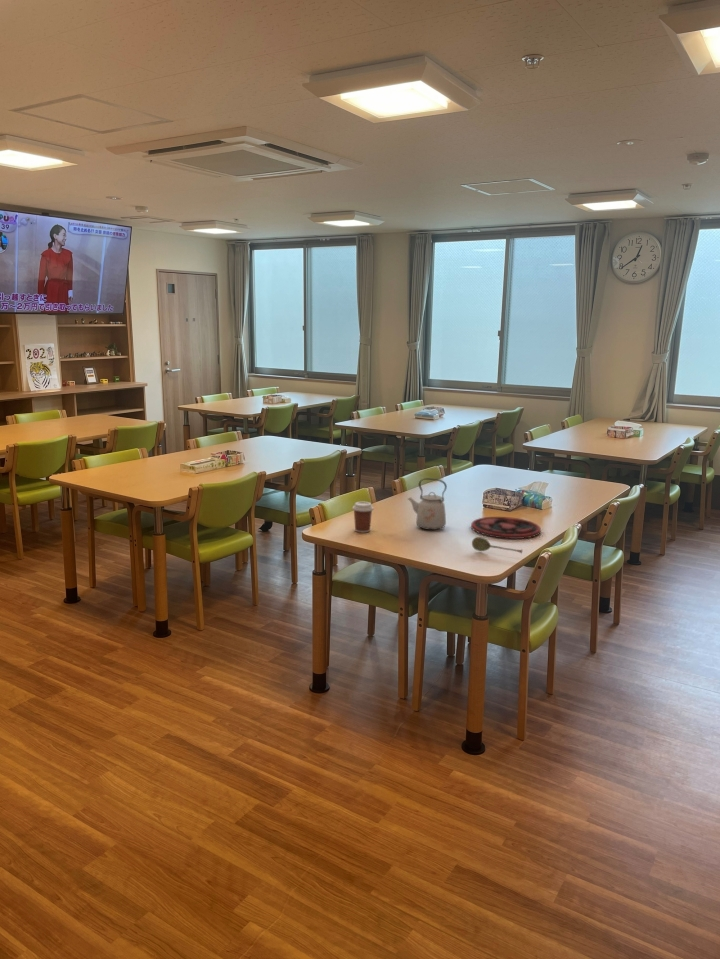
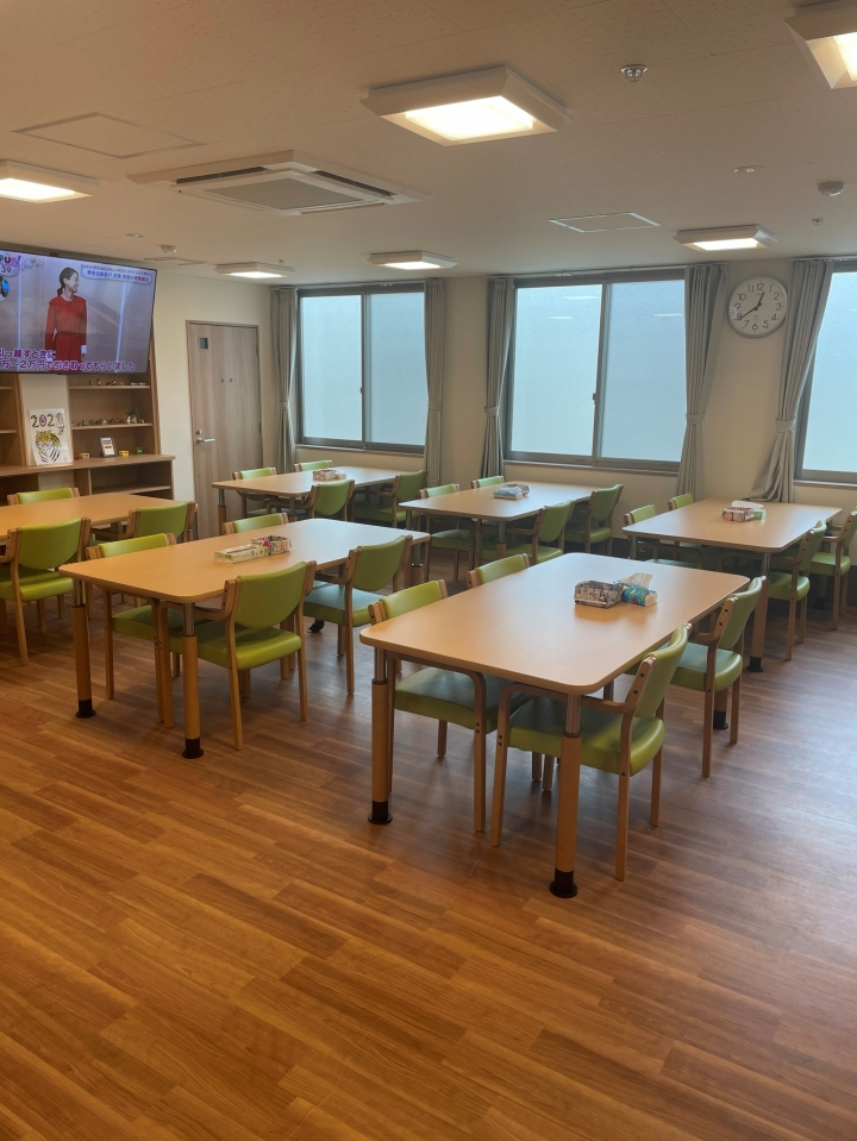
- soupspoon [471,536,523,555]
- kettle [407,477,448,531]
- coffee cup [351,501,375,533]
- plate [470,516,542,540]
